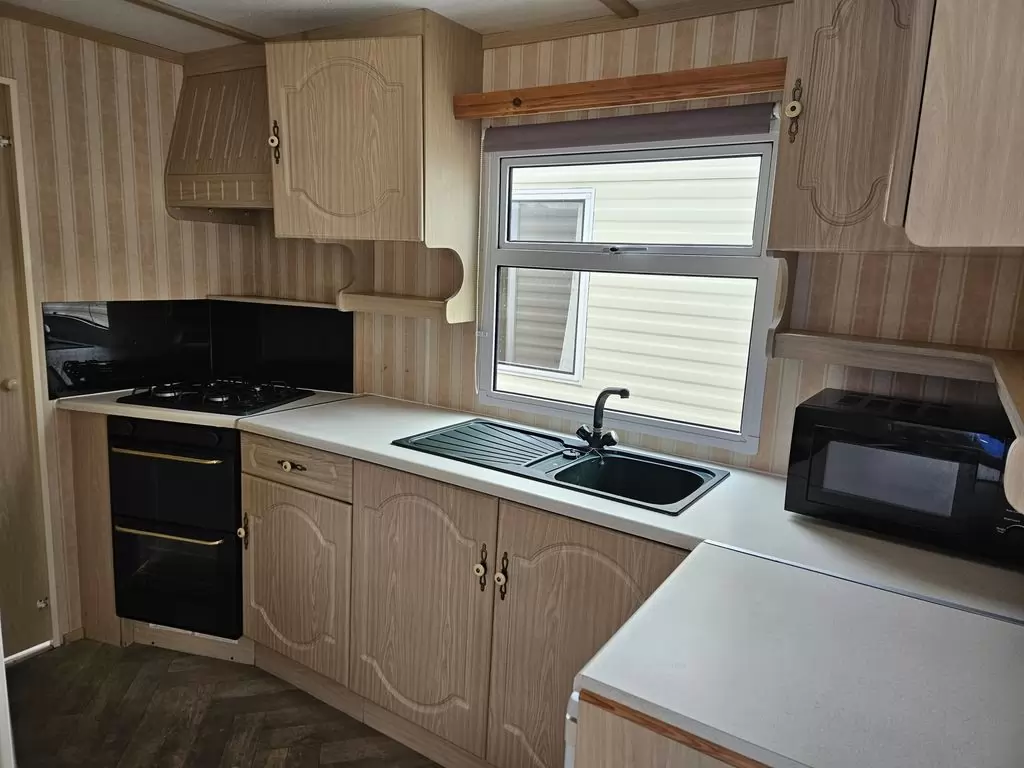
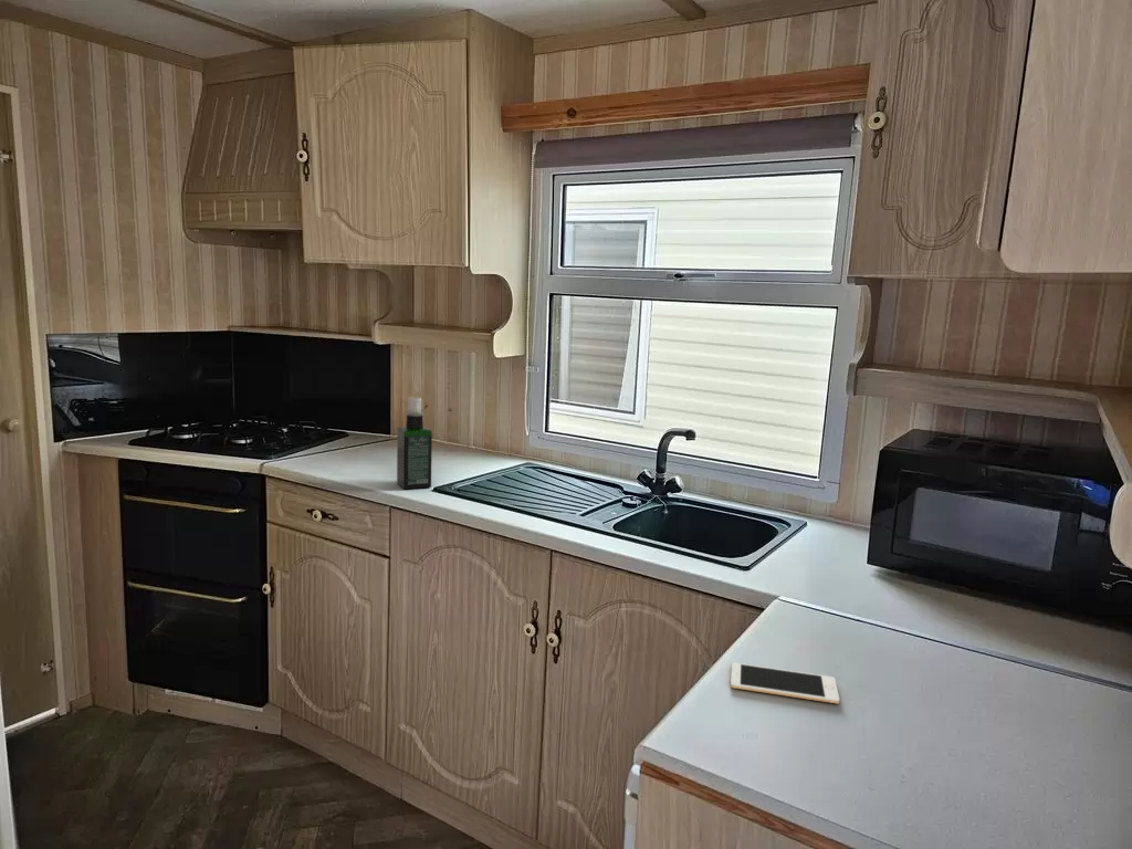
+ spray bottle [396,396,433,490]
+ cell phone [730,662,840,705]
